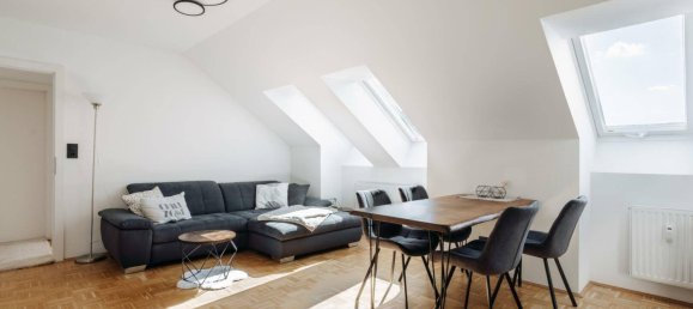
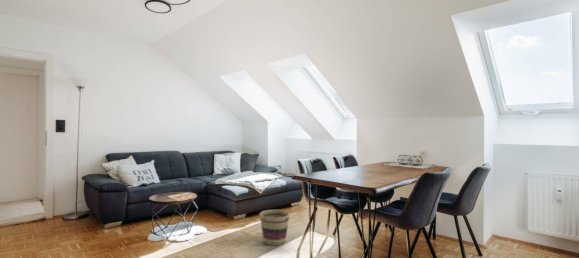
+ basket [259,209,291,246]
